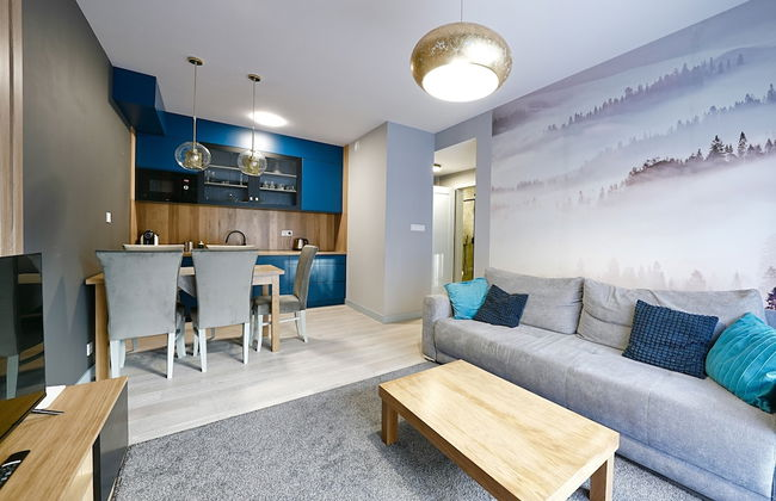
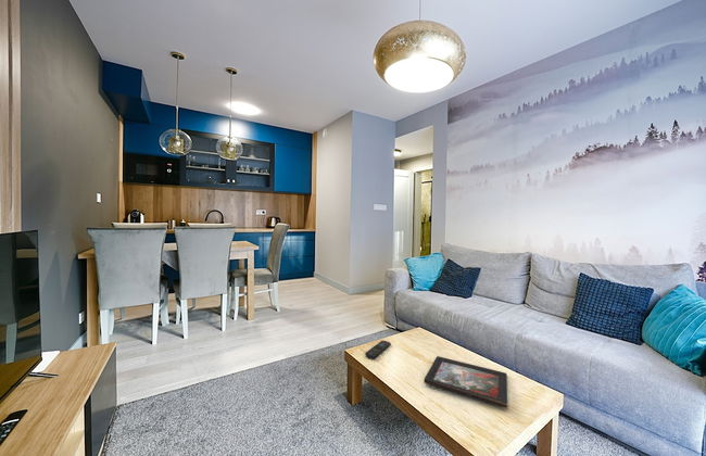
+ remote control [364,340,392,359]
+ decorative tray [423,355,508,408]
